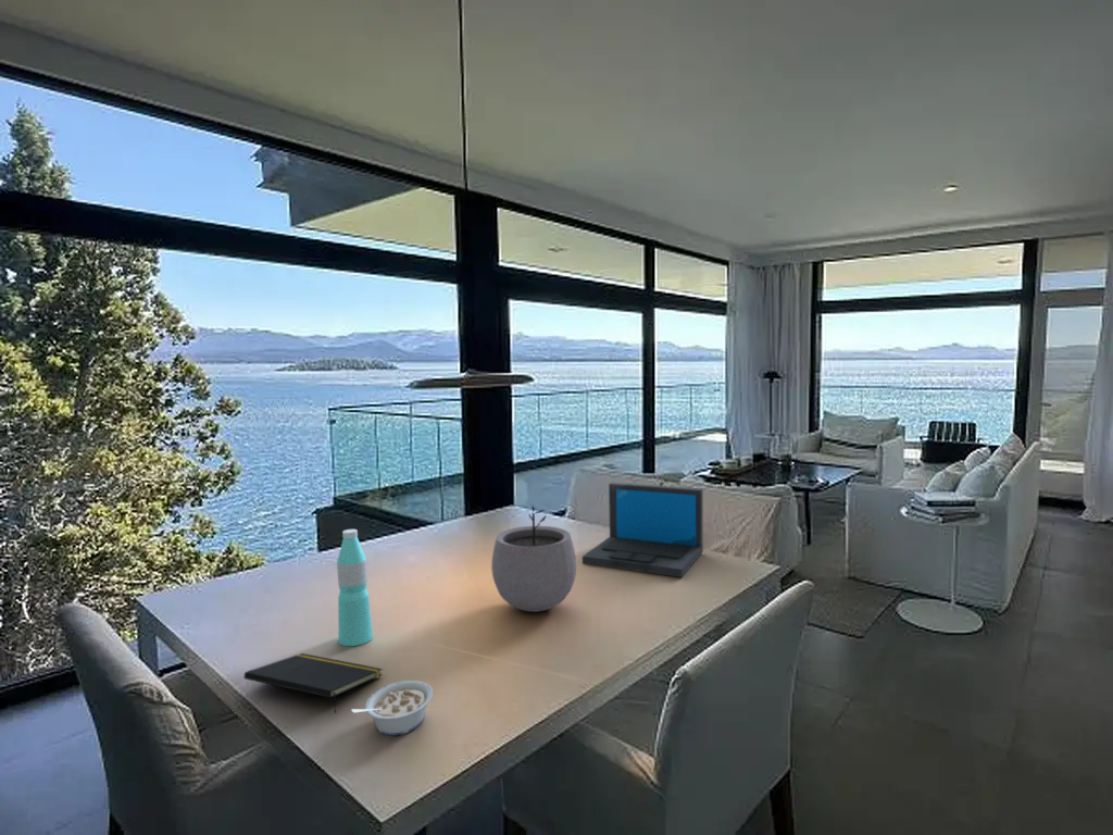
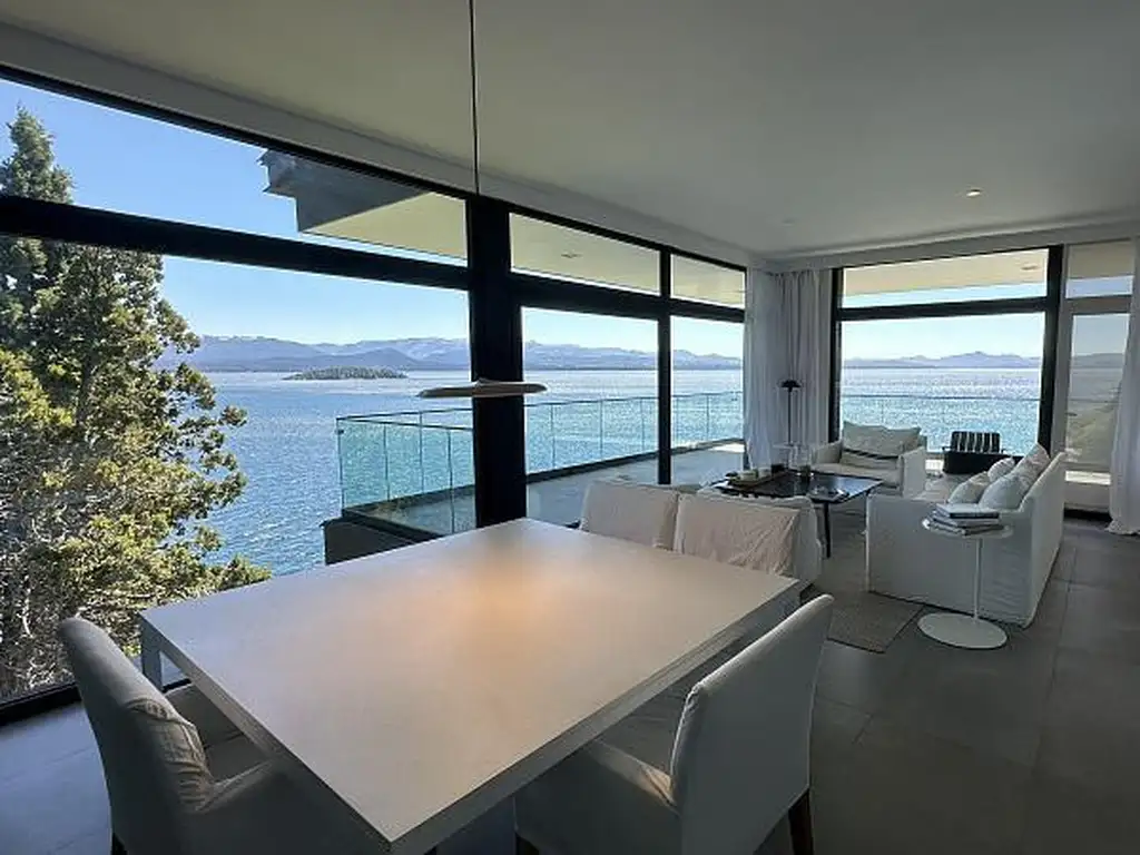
- plant pot [490,504,577,613]
- water bottle [336,528,374,647]
- laptop [581,482,704,578]
- notepad [243,652,384,714]
- legume [350,680,434,737]
